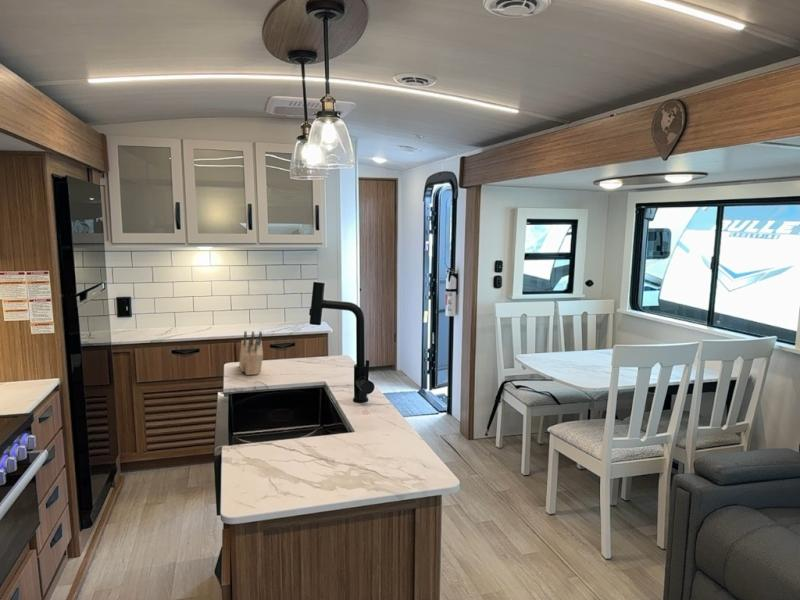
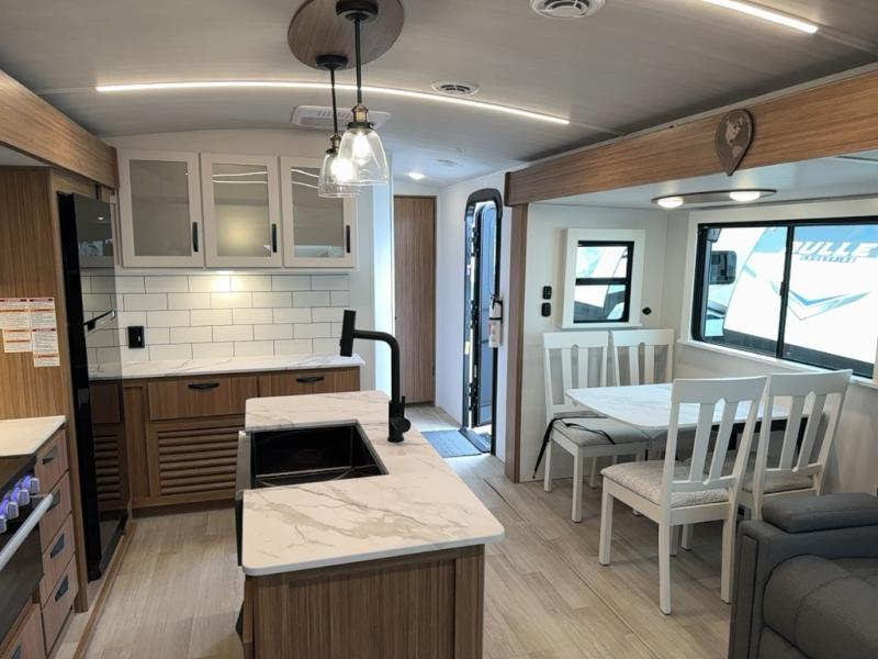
- knife block [238,330,264,376]
